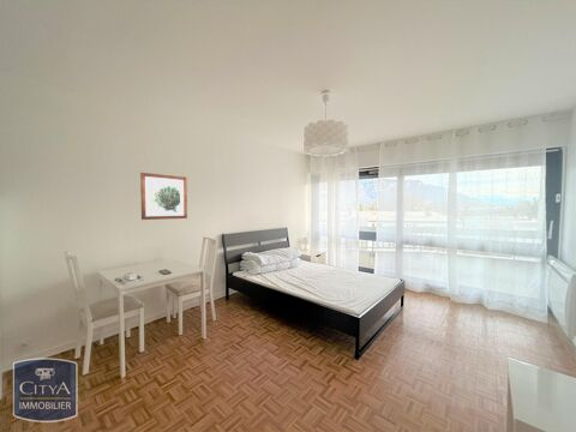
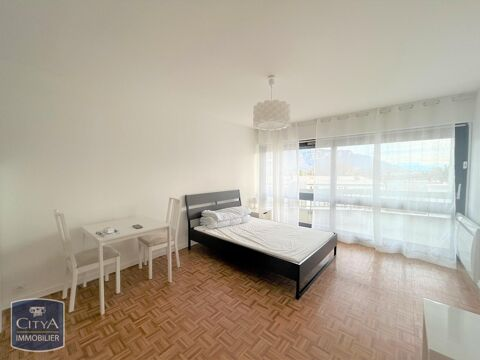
- wall art [139,172,188,221]
